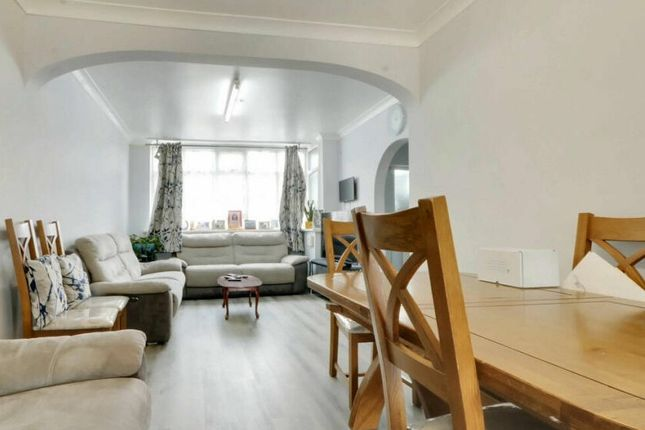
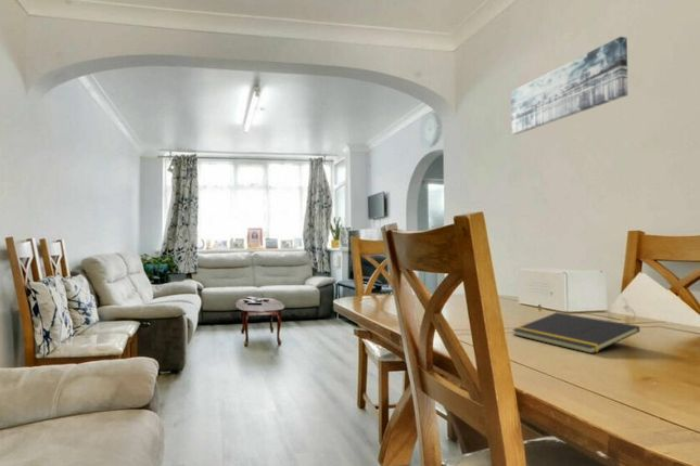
+ notepad [511,311,641,354]
+ wall art [510,36,629,135]
